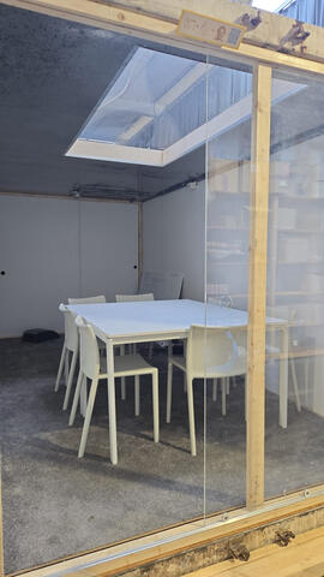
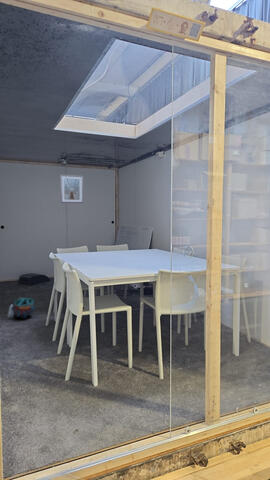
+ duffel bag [7,297,36,320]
+ picture frame [59,174,84,204]
